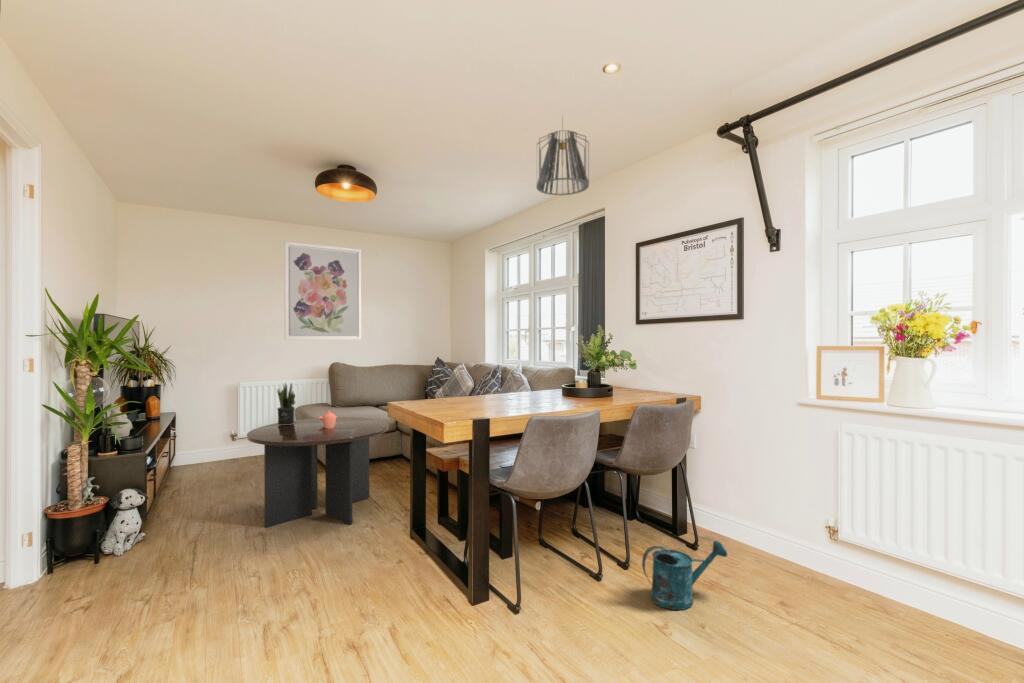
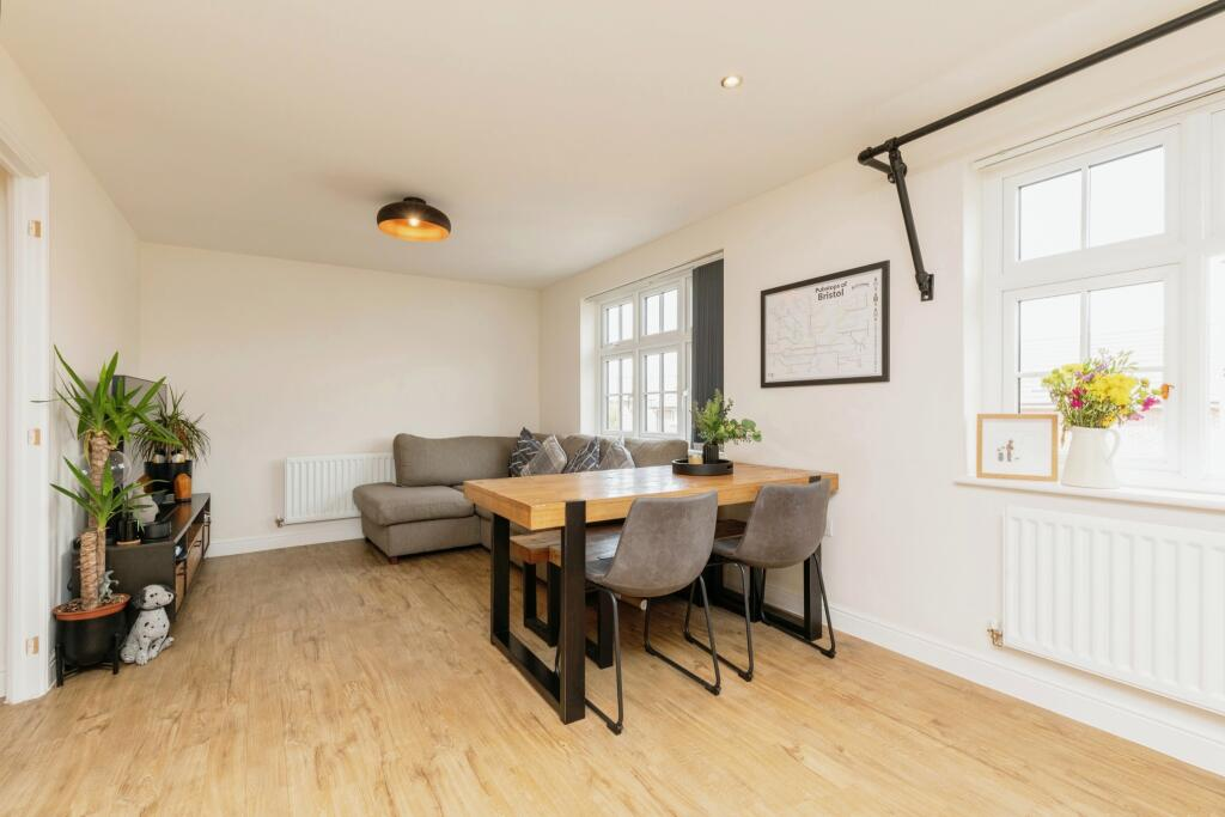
- pendant light [535,115,590,196]
- decorative bowl [317,410,338,428]
- watering can [641,539,728,611]
- coffee table [246,416,389,529]
- wall art [283,241,362,341]
- potted plant [276,382,296,425]
